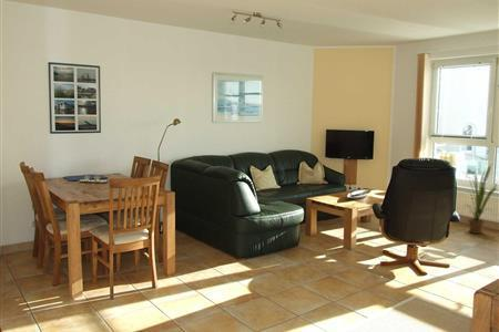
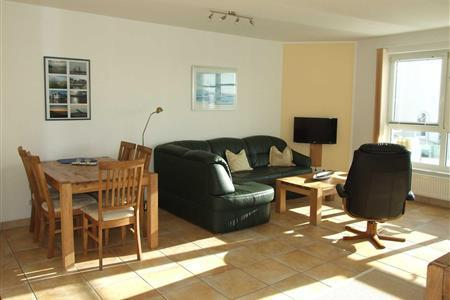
- house plant [460,163,499,235]
